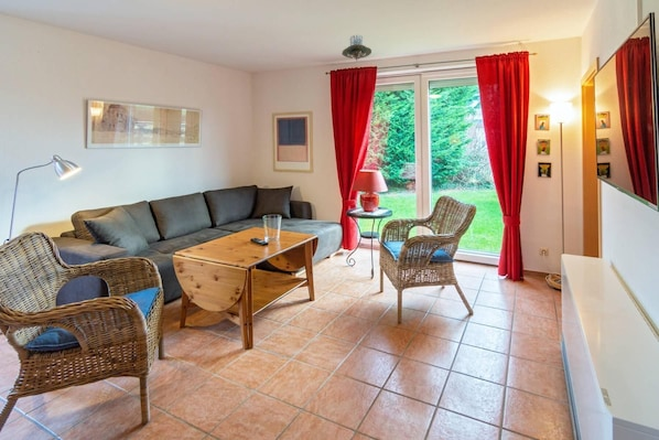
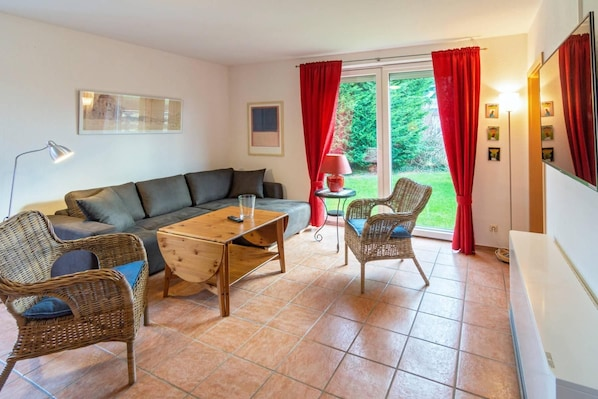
- ceiling lamp [341,34,372,61]
